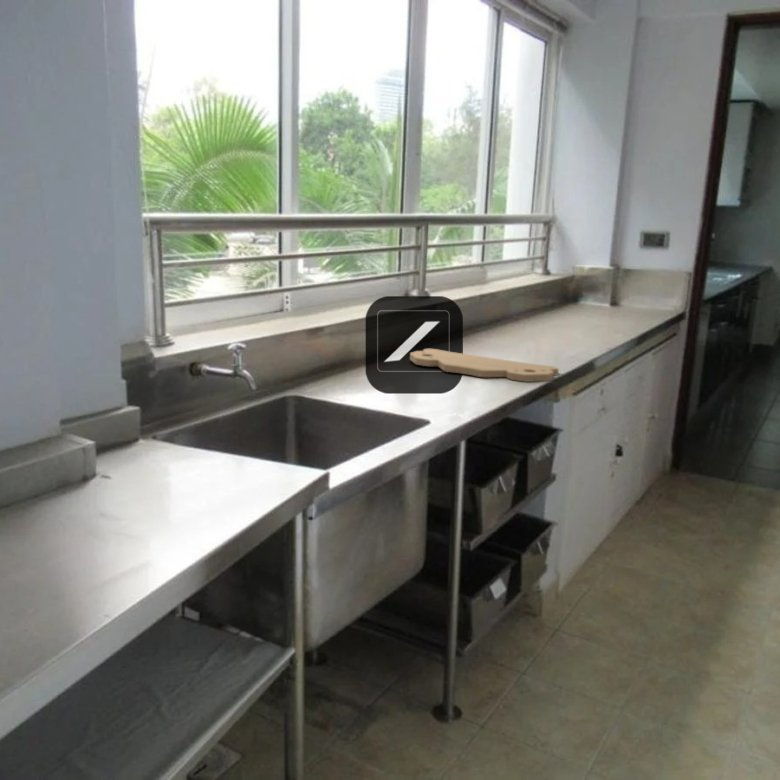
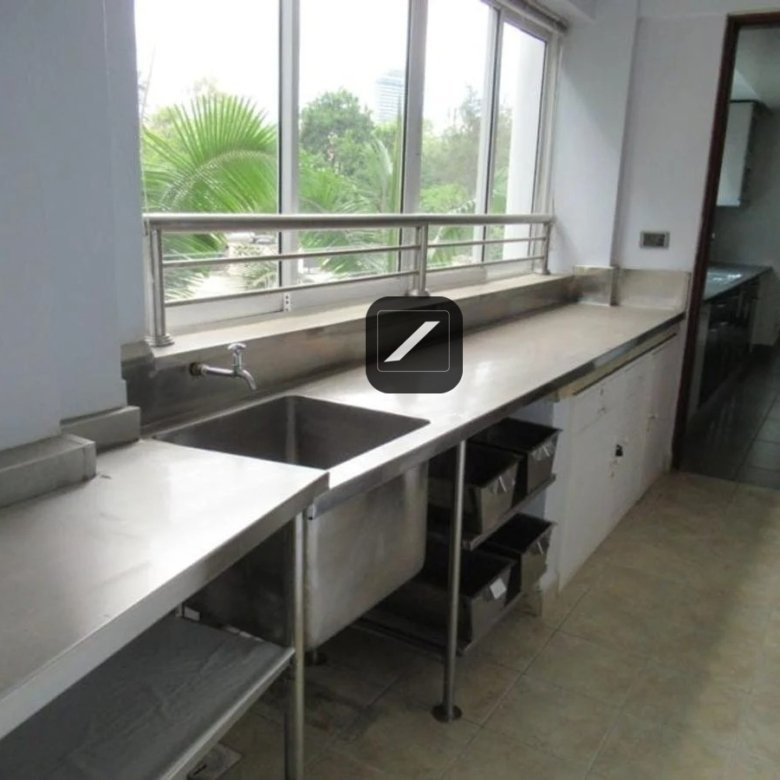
- cutting board [409,348,560,383]
